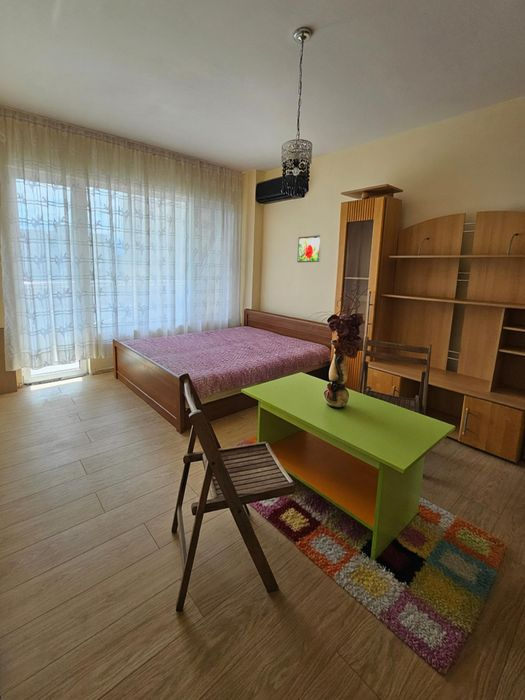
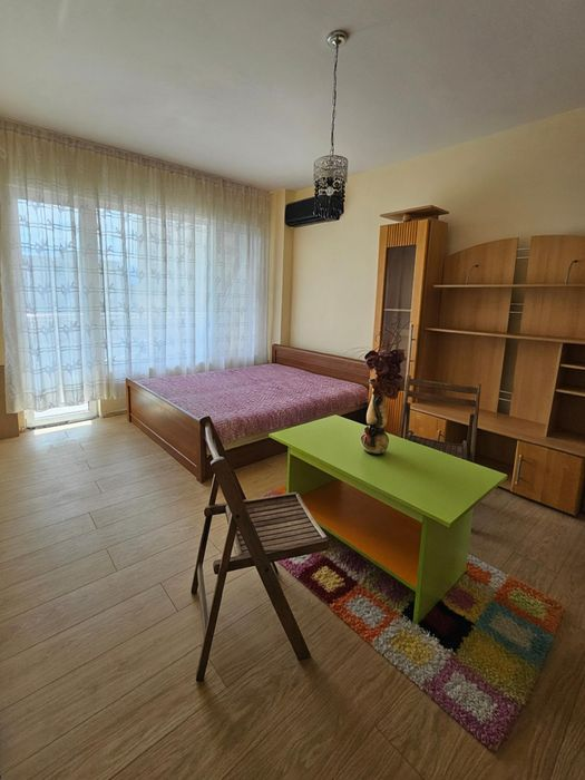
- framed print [296,234,323,263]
